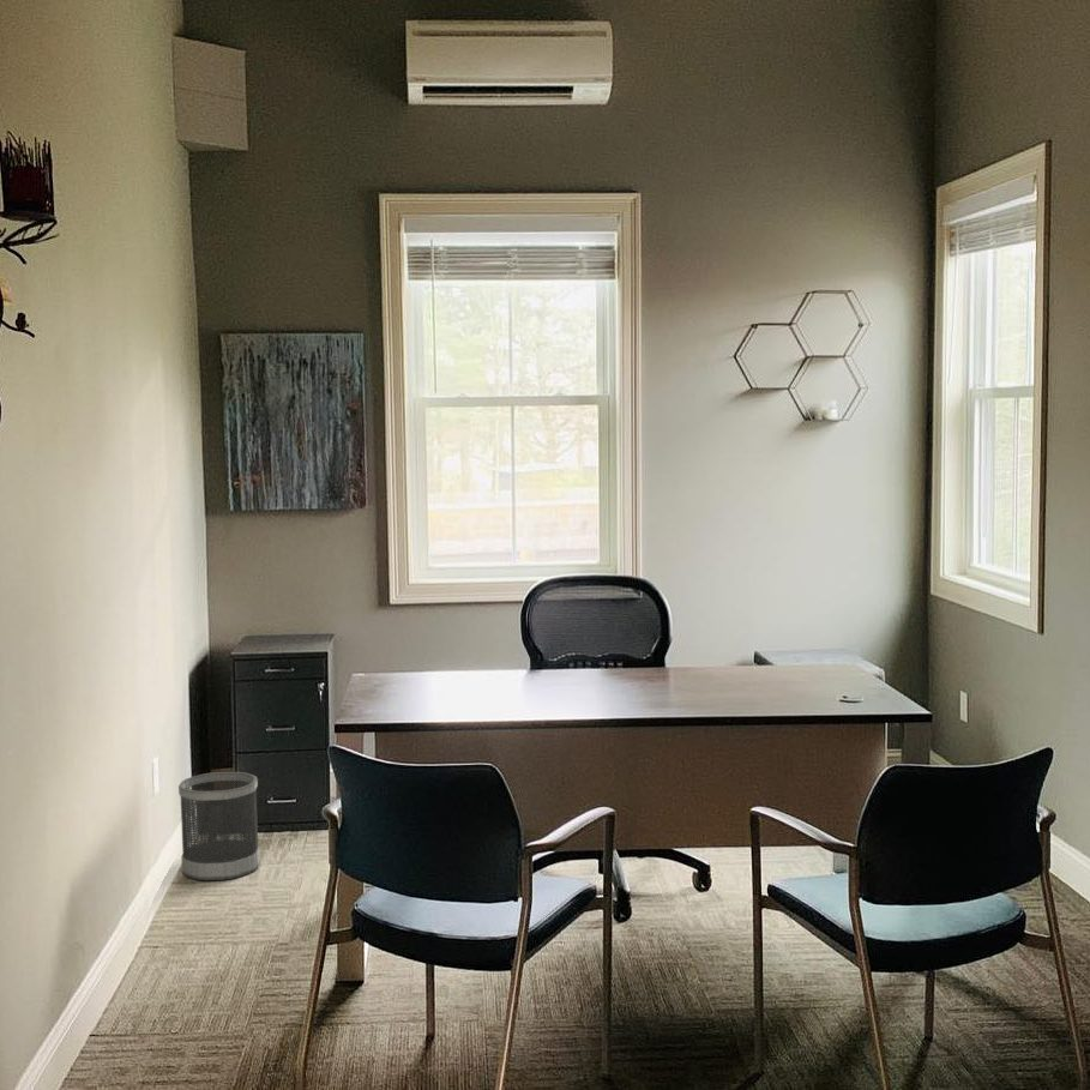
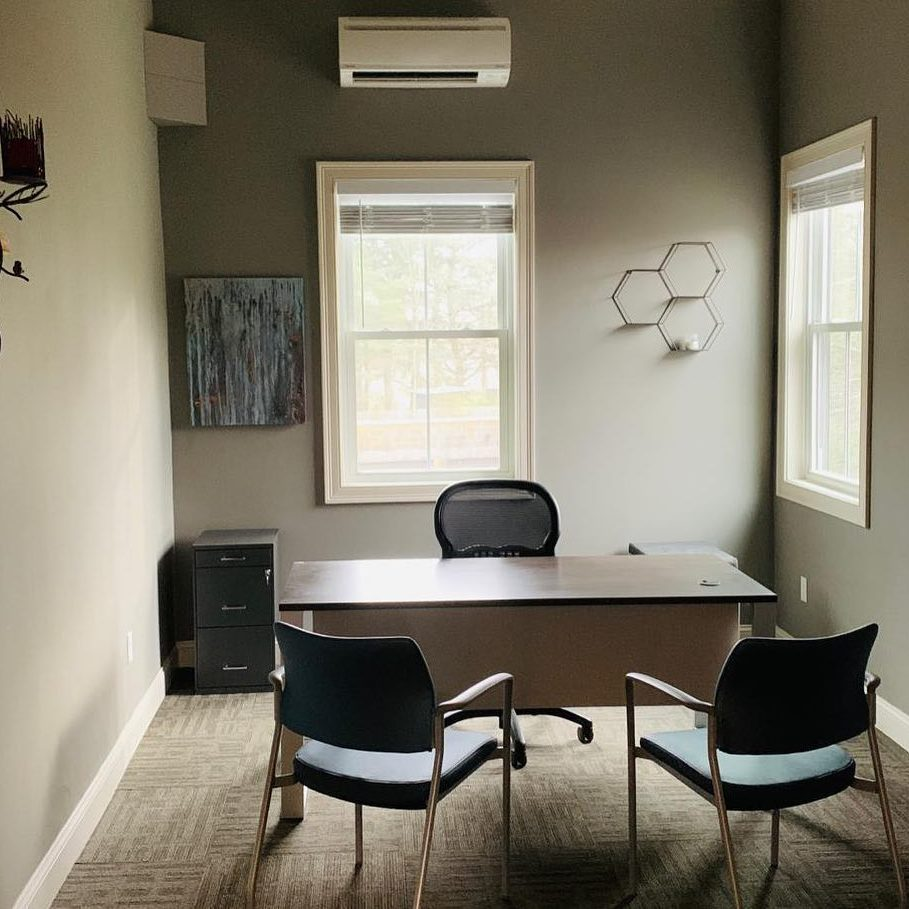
- wastebasket [177,771,261,881]
